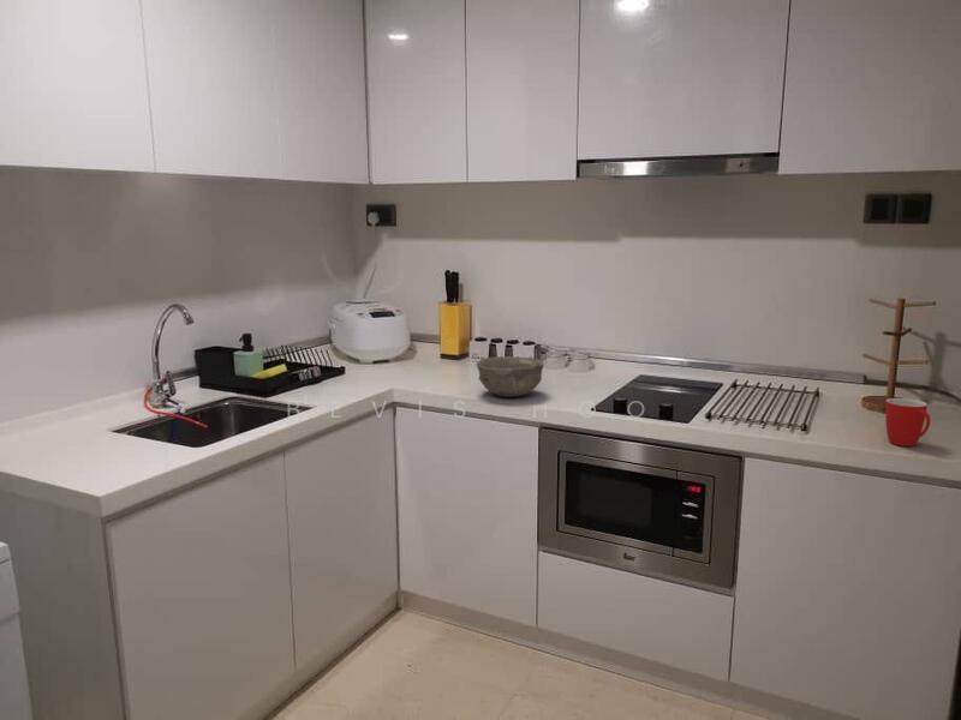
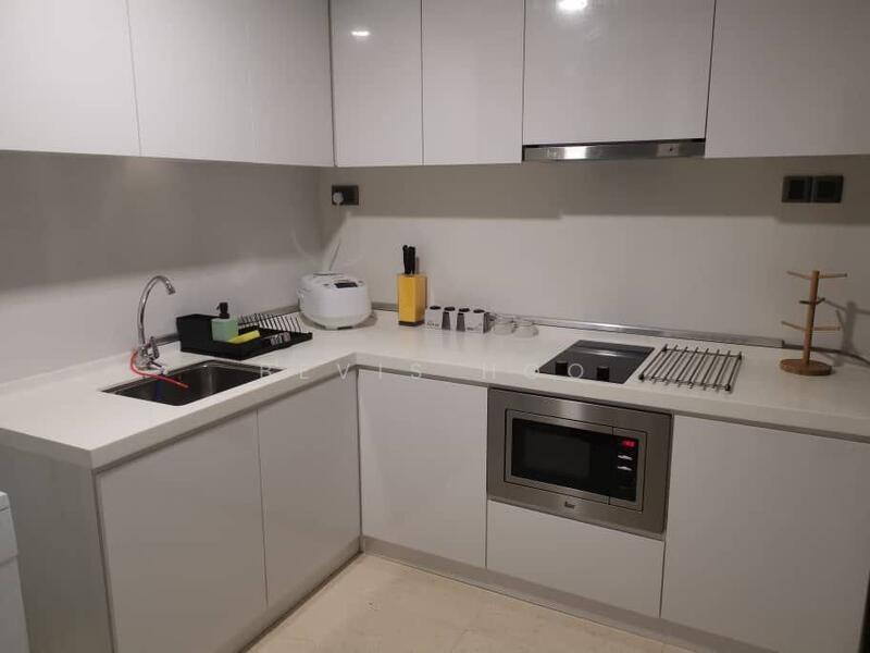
- mug [884,397,931,448]
- bowl [476,355,545,398]
